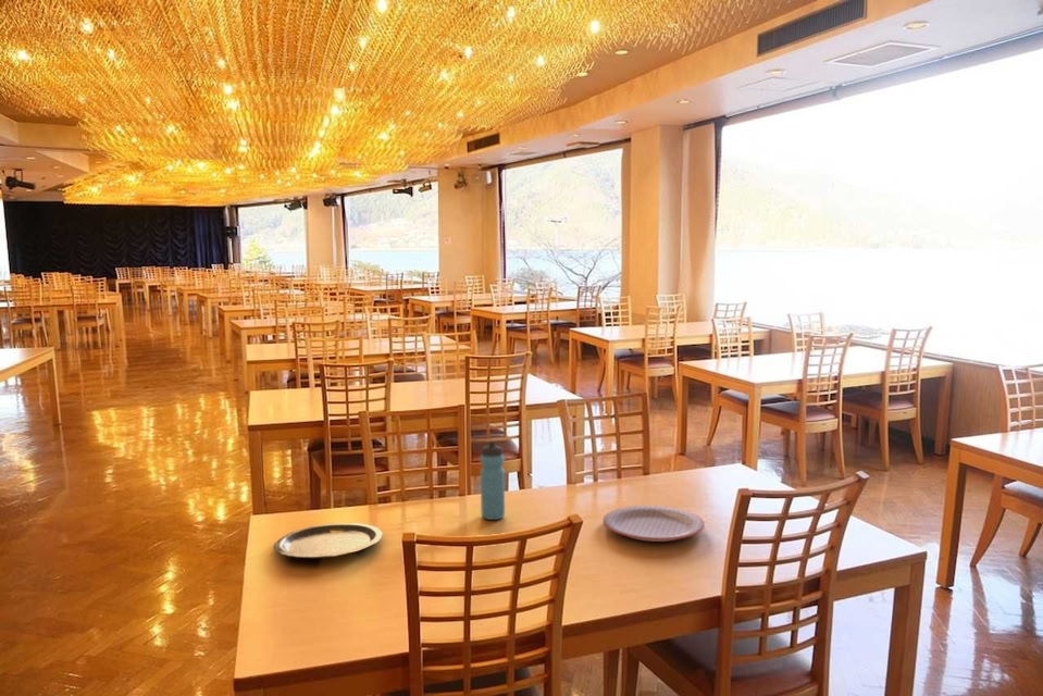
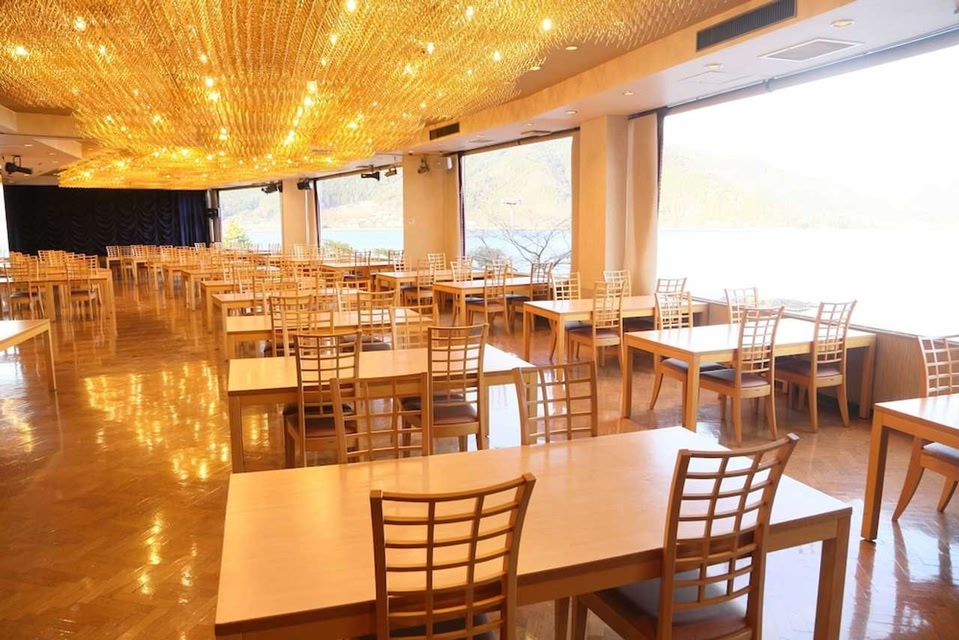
- plate [601,505,706,543]
- plate [273,522,384,560]
- water bottle [480,440,506,521]
